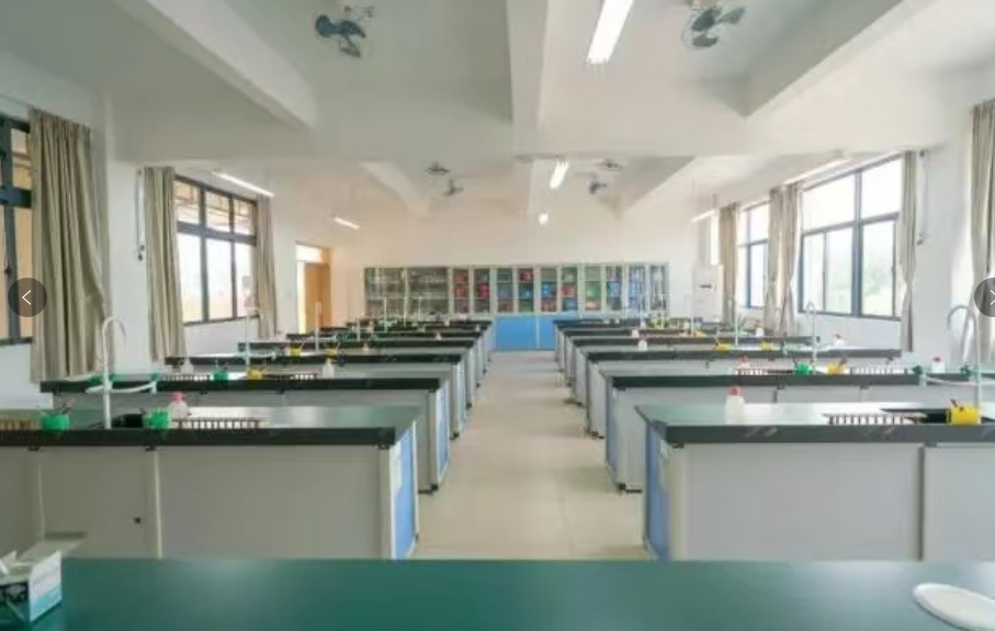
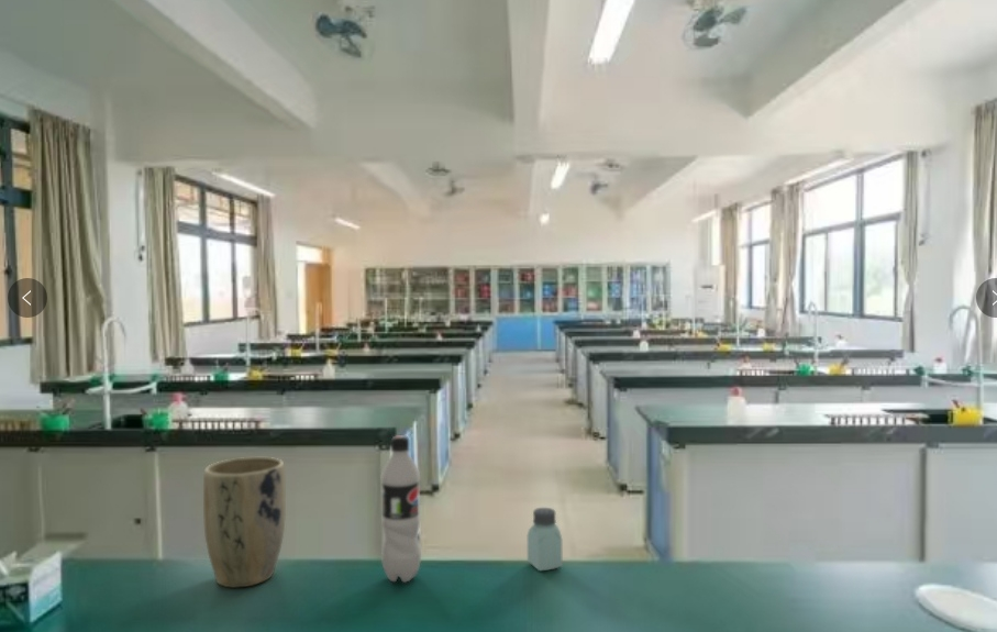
+ plant pot [202,456,287,589]
+ saltshaker [527,507,563,572]
+ beverage bottle [379,434,422,584]
